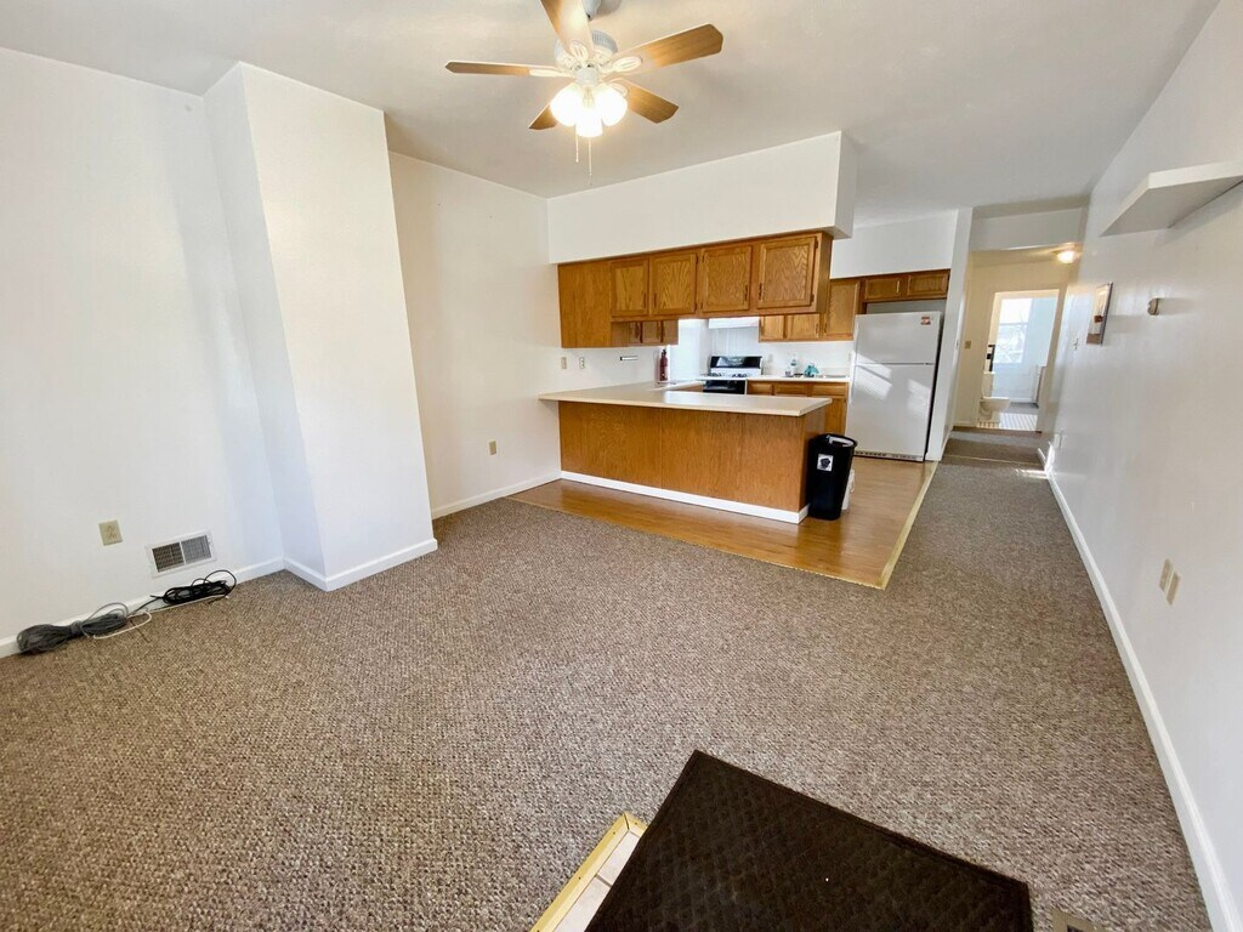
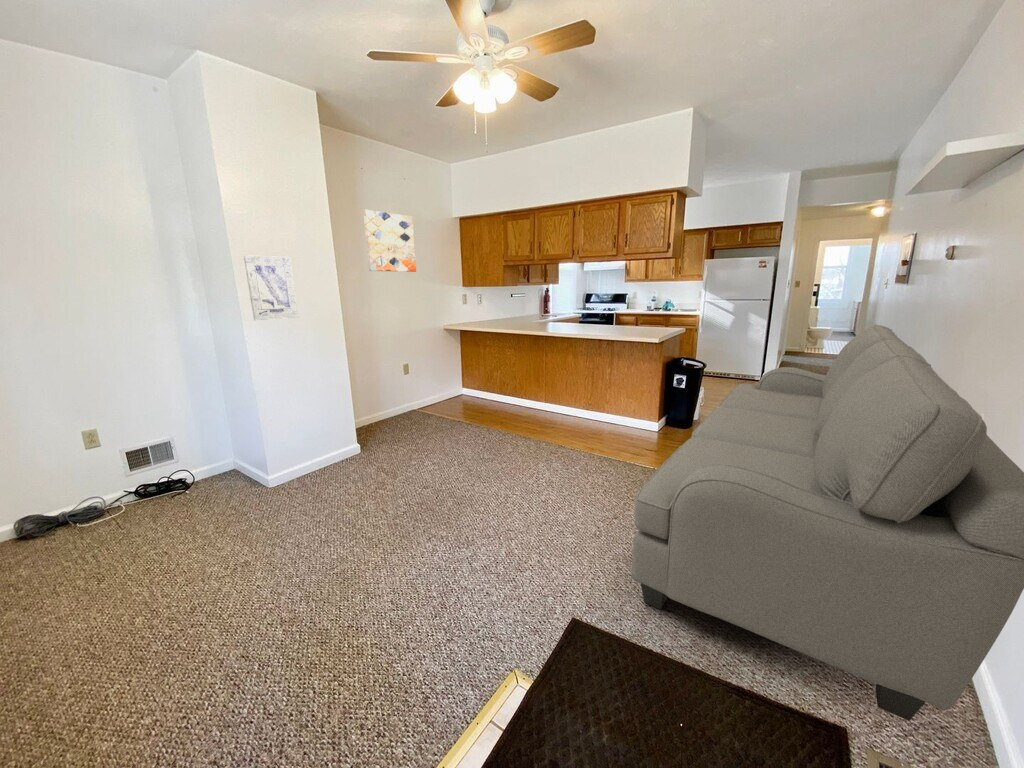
+ sofa [630,323,1024,722]
+ wall art [362,209,417,273]
+ wall art [243,254,299,321]
